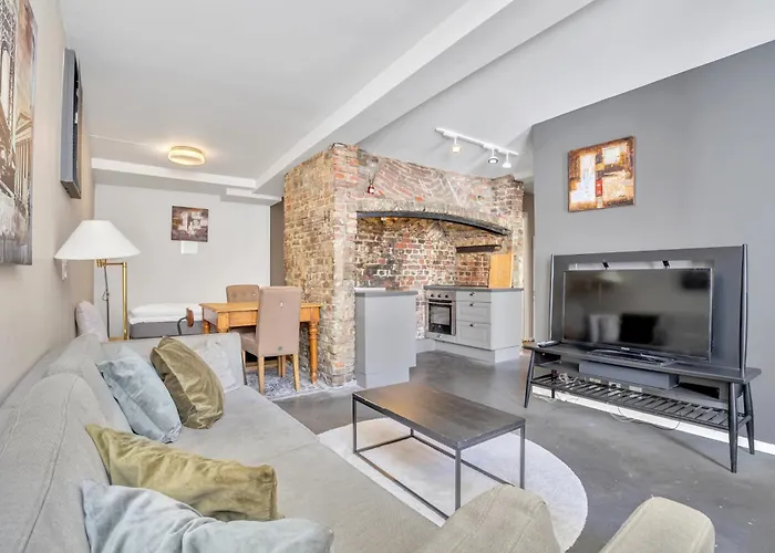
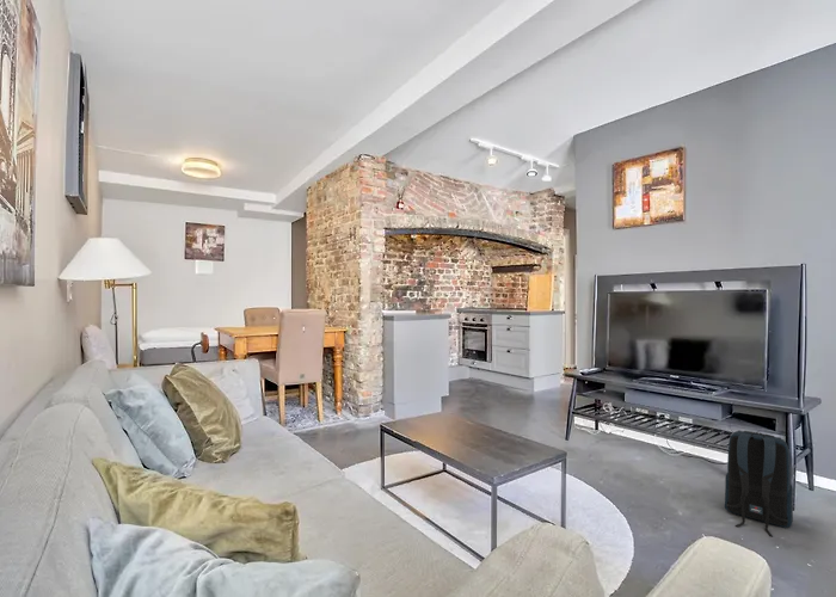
+ backpack [724,430,794,538]
